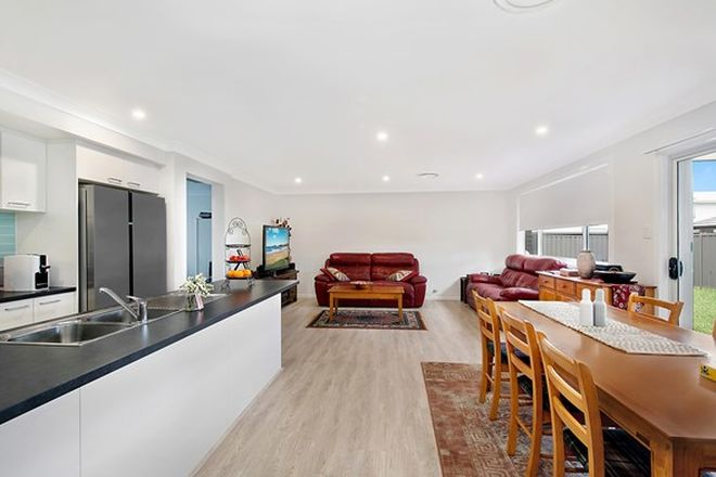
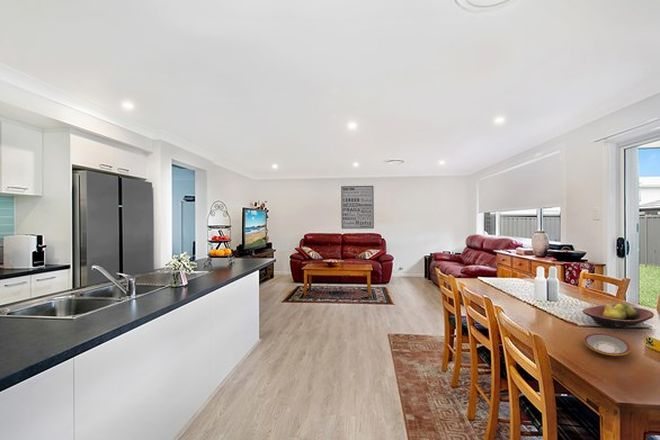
+ plate [583,332,631,357]
+ wall art [340,185,375,230]
+ fruit bowl [582,301,655,329]
